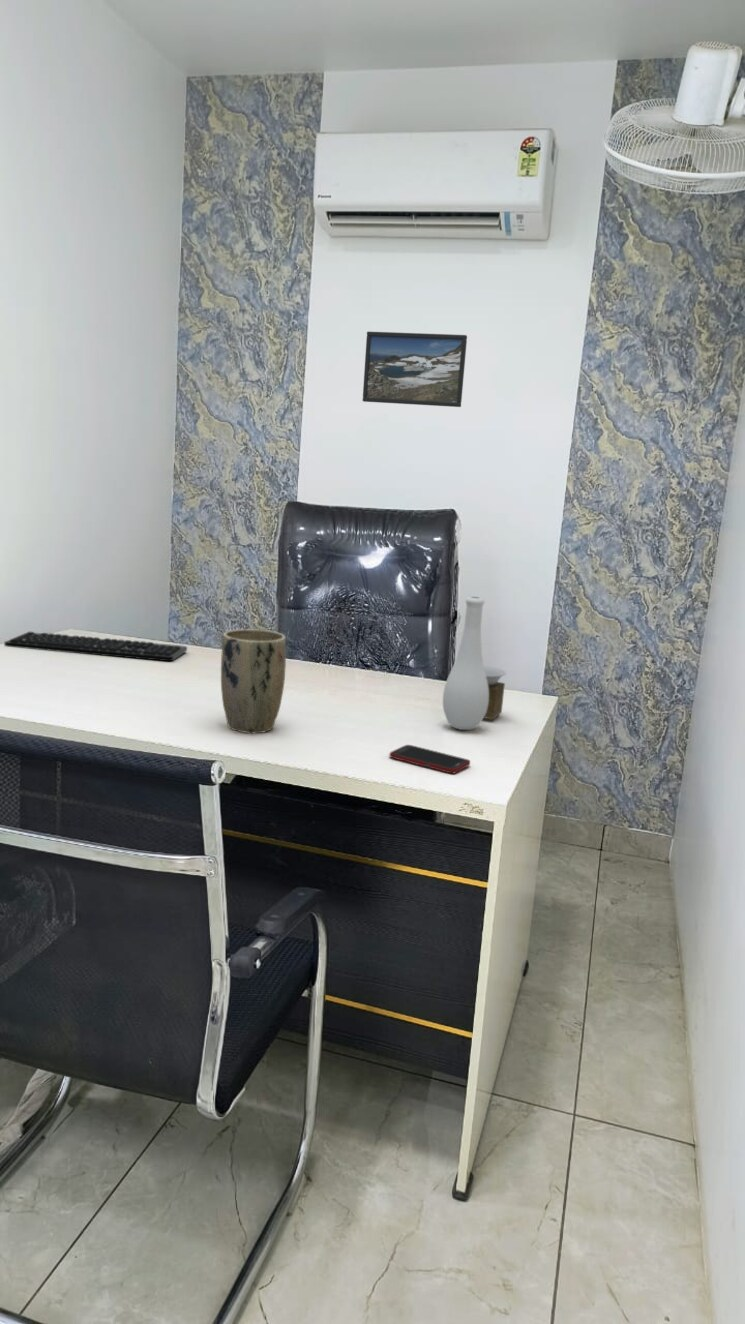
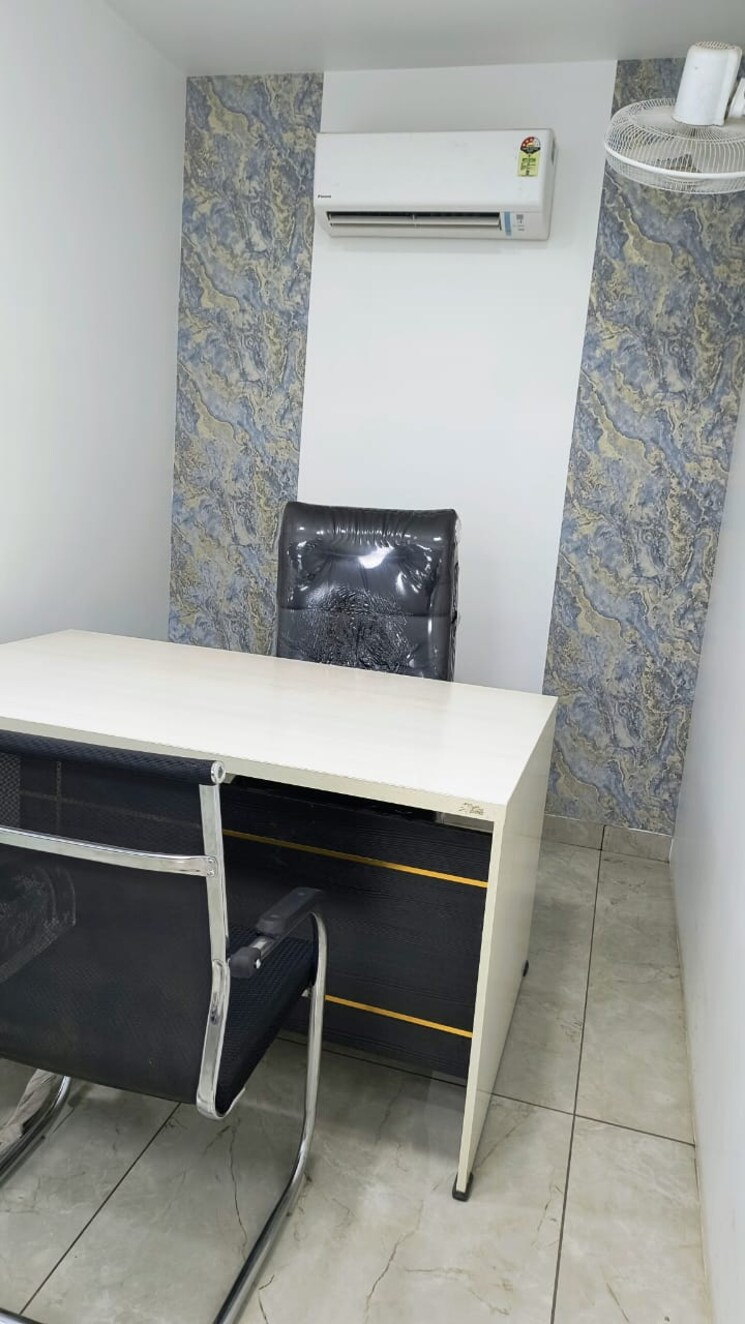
- vase [442,596,507,731]
- cell phone [388,744,471,774]
- plant pot [220,628,287,734]
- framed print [362,331,468,408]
- keyboard [3,631,188,662]
